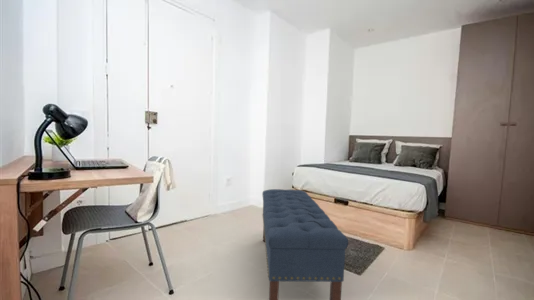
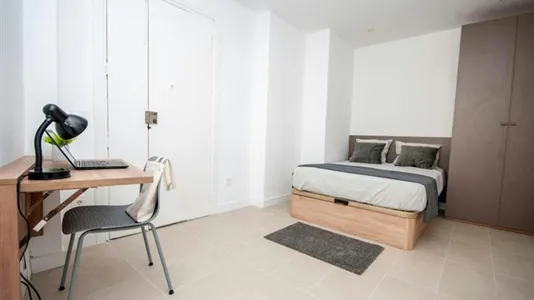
- bench [261,188,349,300]
